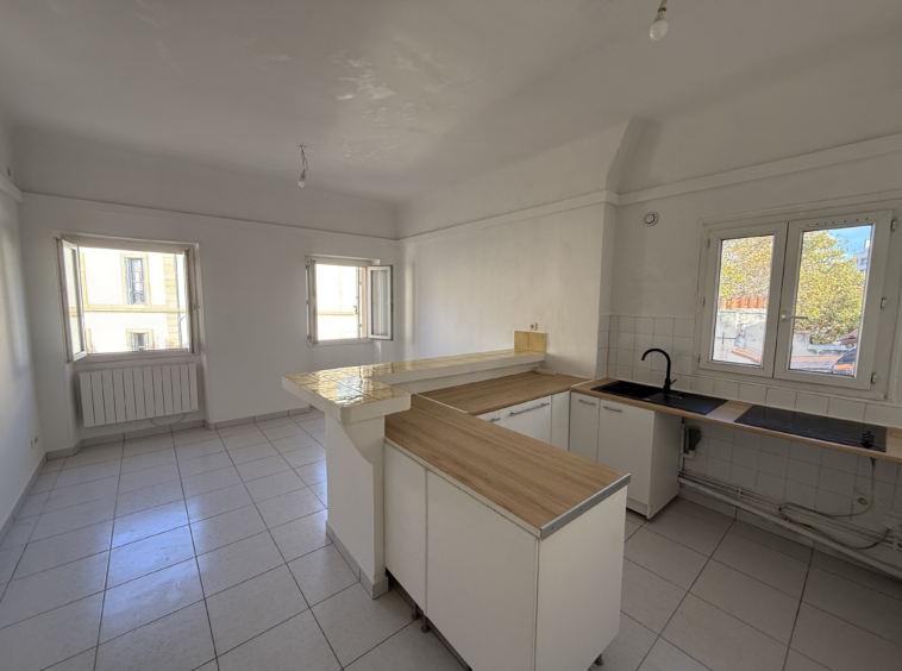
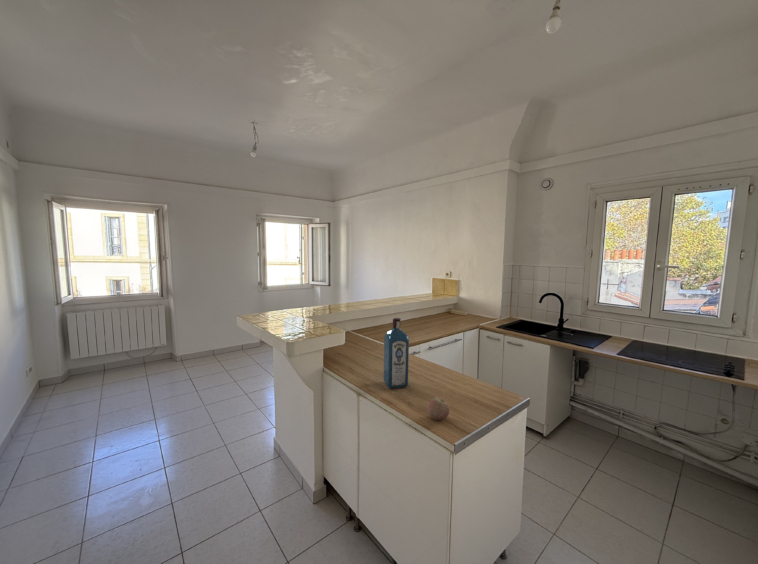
+ liquor [383,317,410,389]
+ apple [427,396,451,421]
